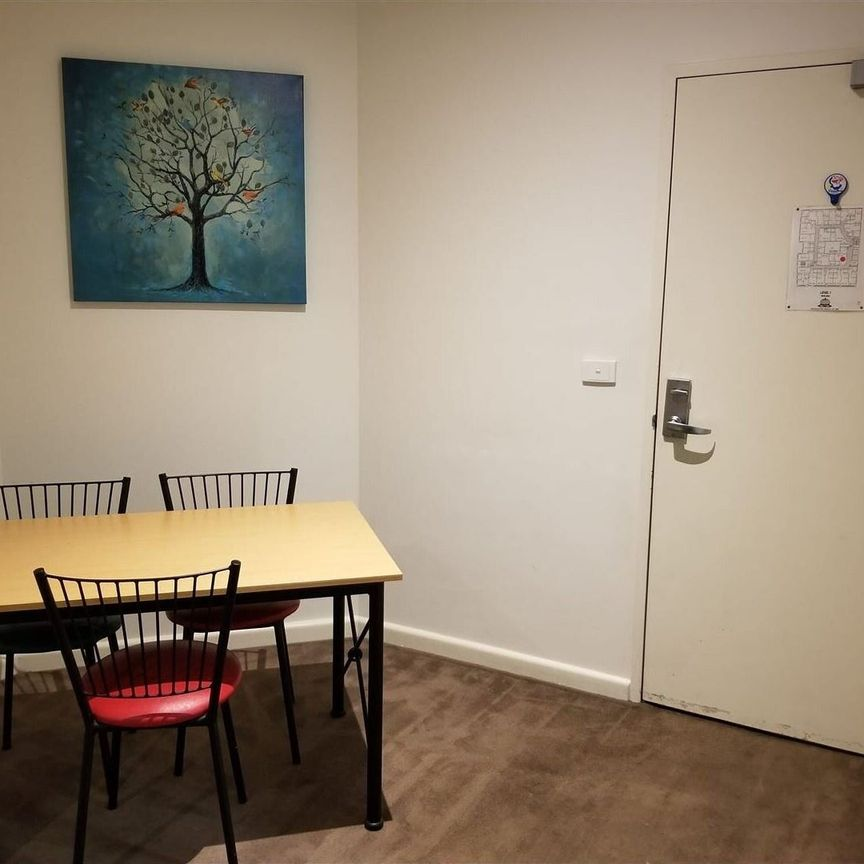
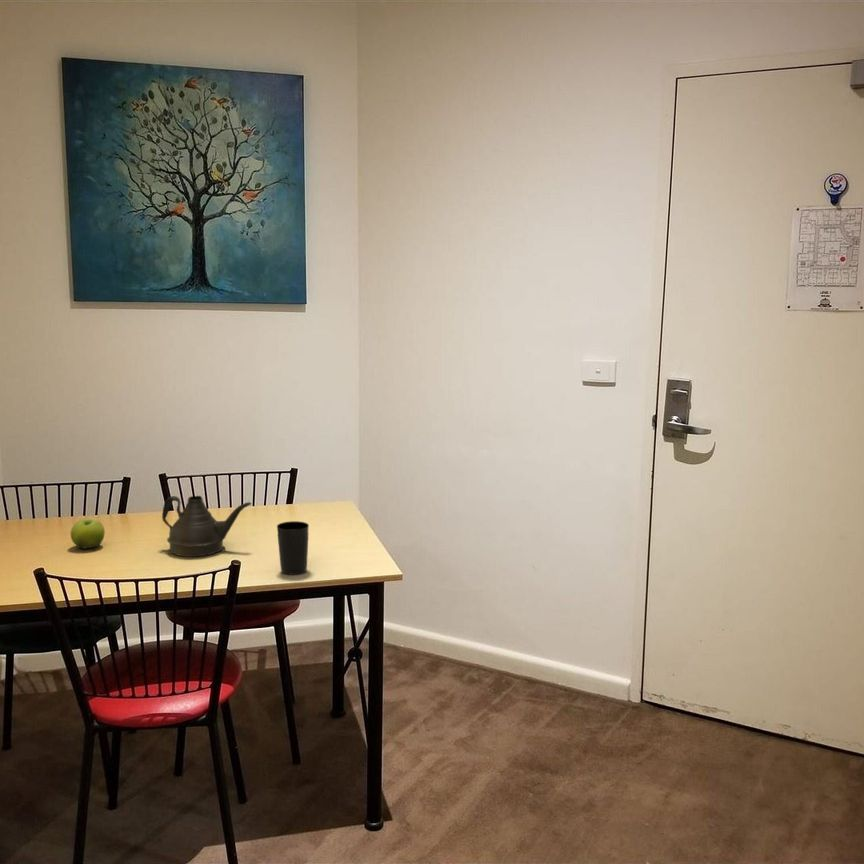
+ fruit [70,517,106,550]
+ cup [276,520,310,575]
+ teapot [161,495,252,558]
